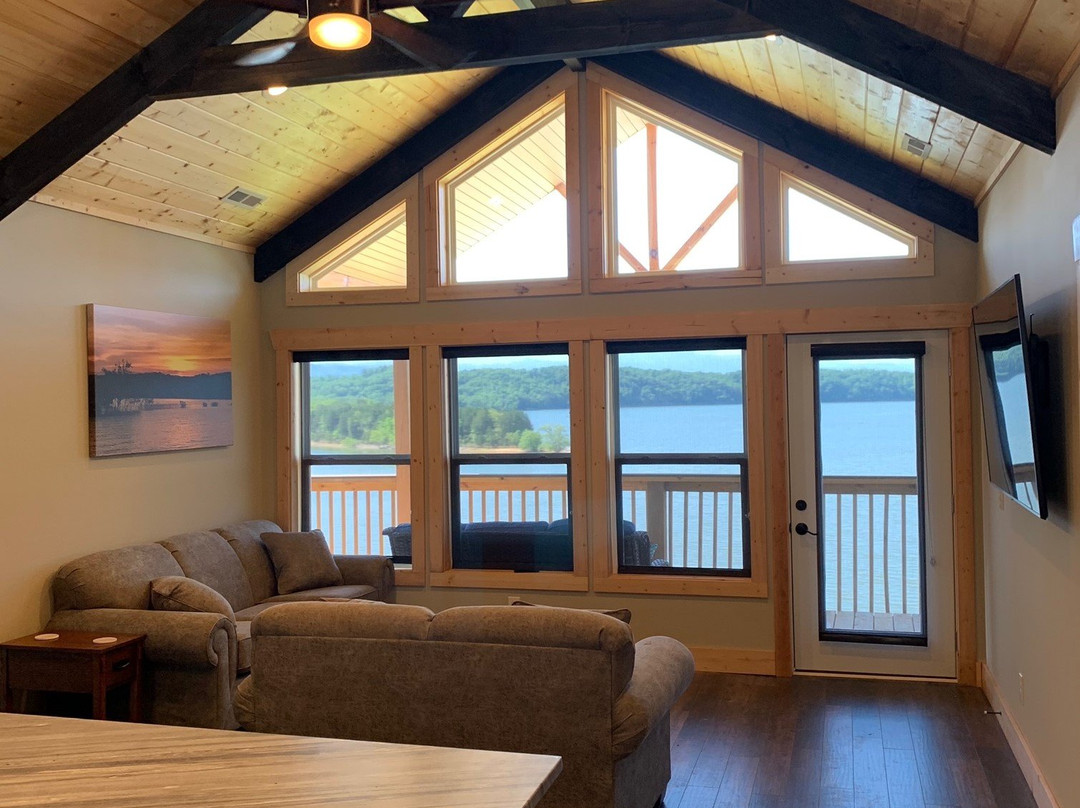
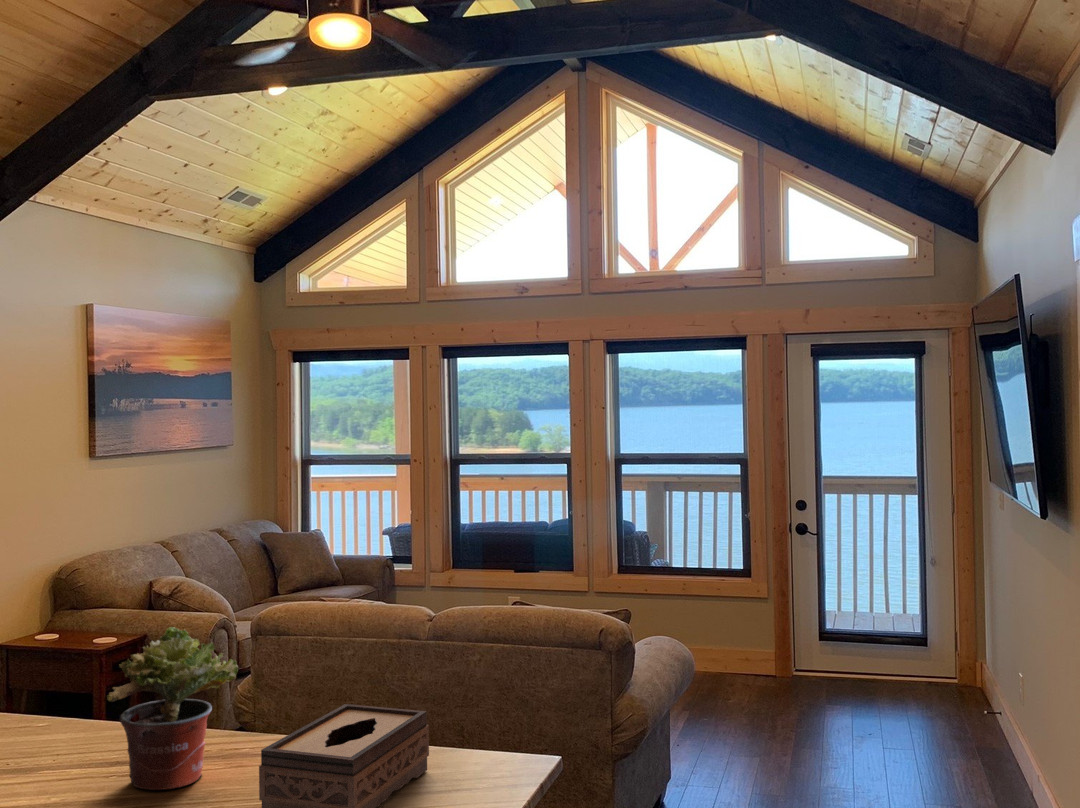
+ tissue box [258,703,430,808]
+ potted plant [106,626,239,791]
